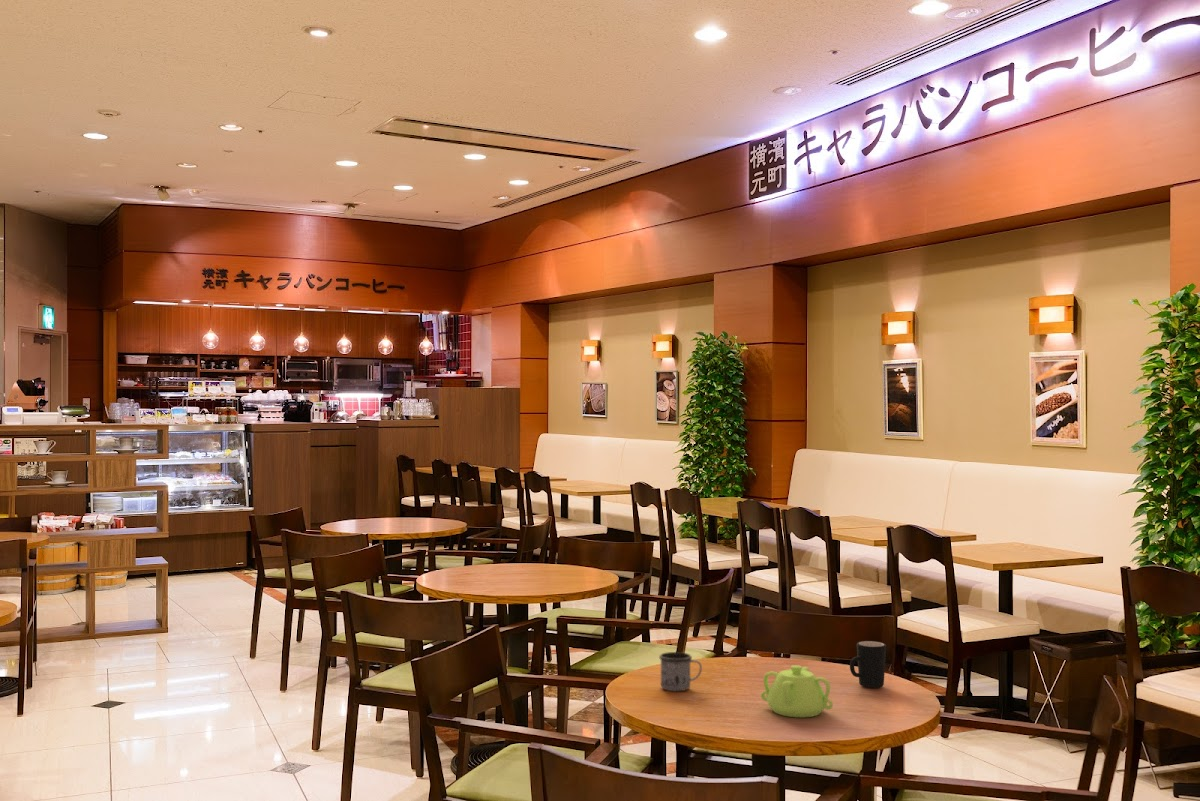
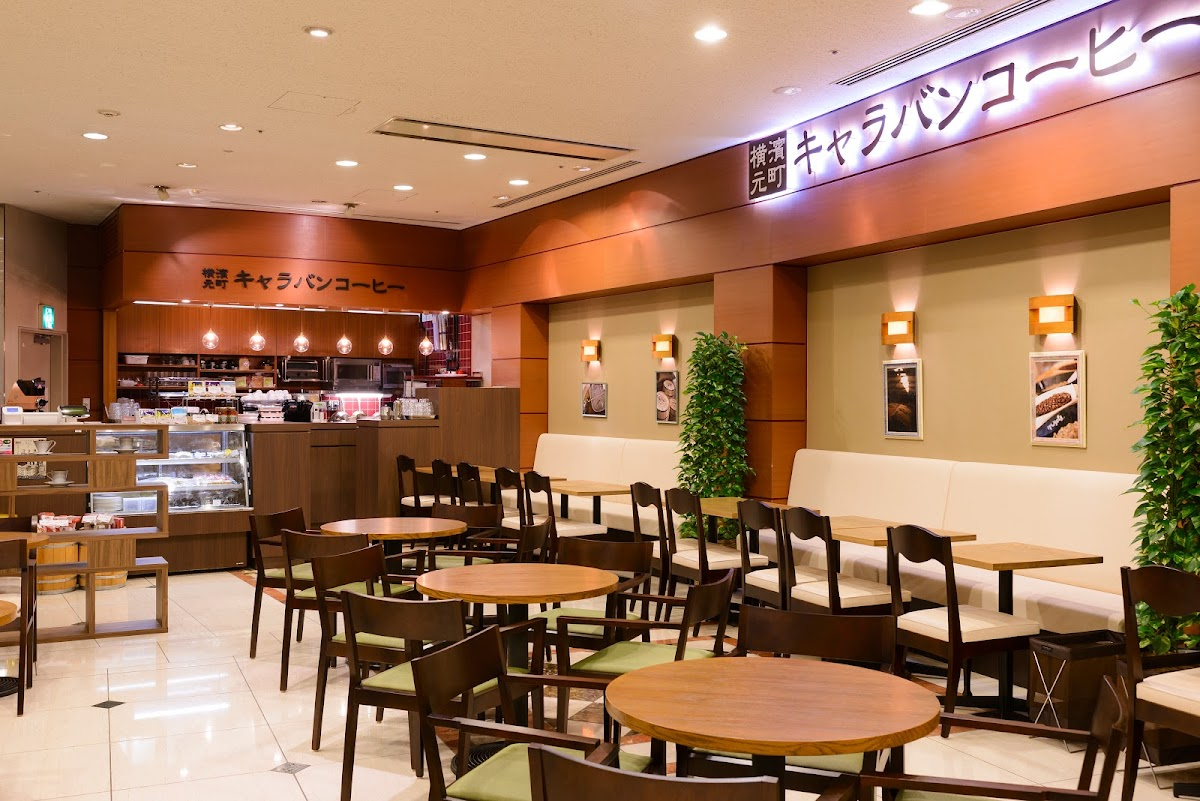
- mug [658,651,703,692]
- teapot [760,664,834,718]
- mug [849,640,887,689]
